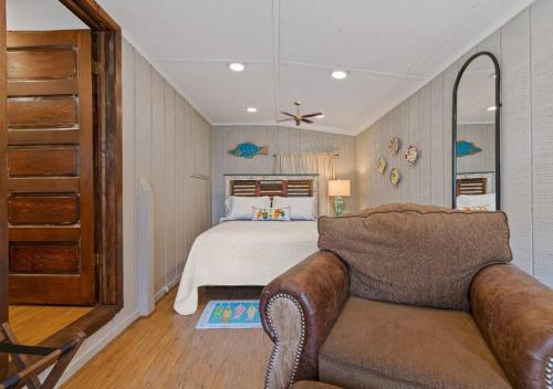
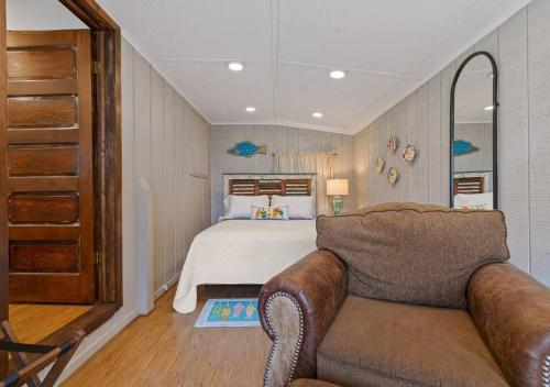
- ceiling fan [276,99,324,127]
